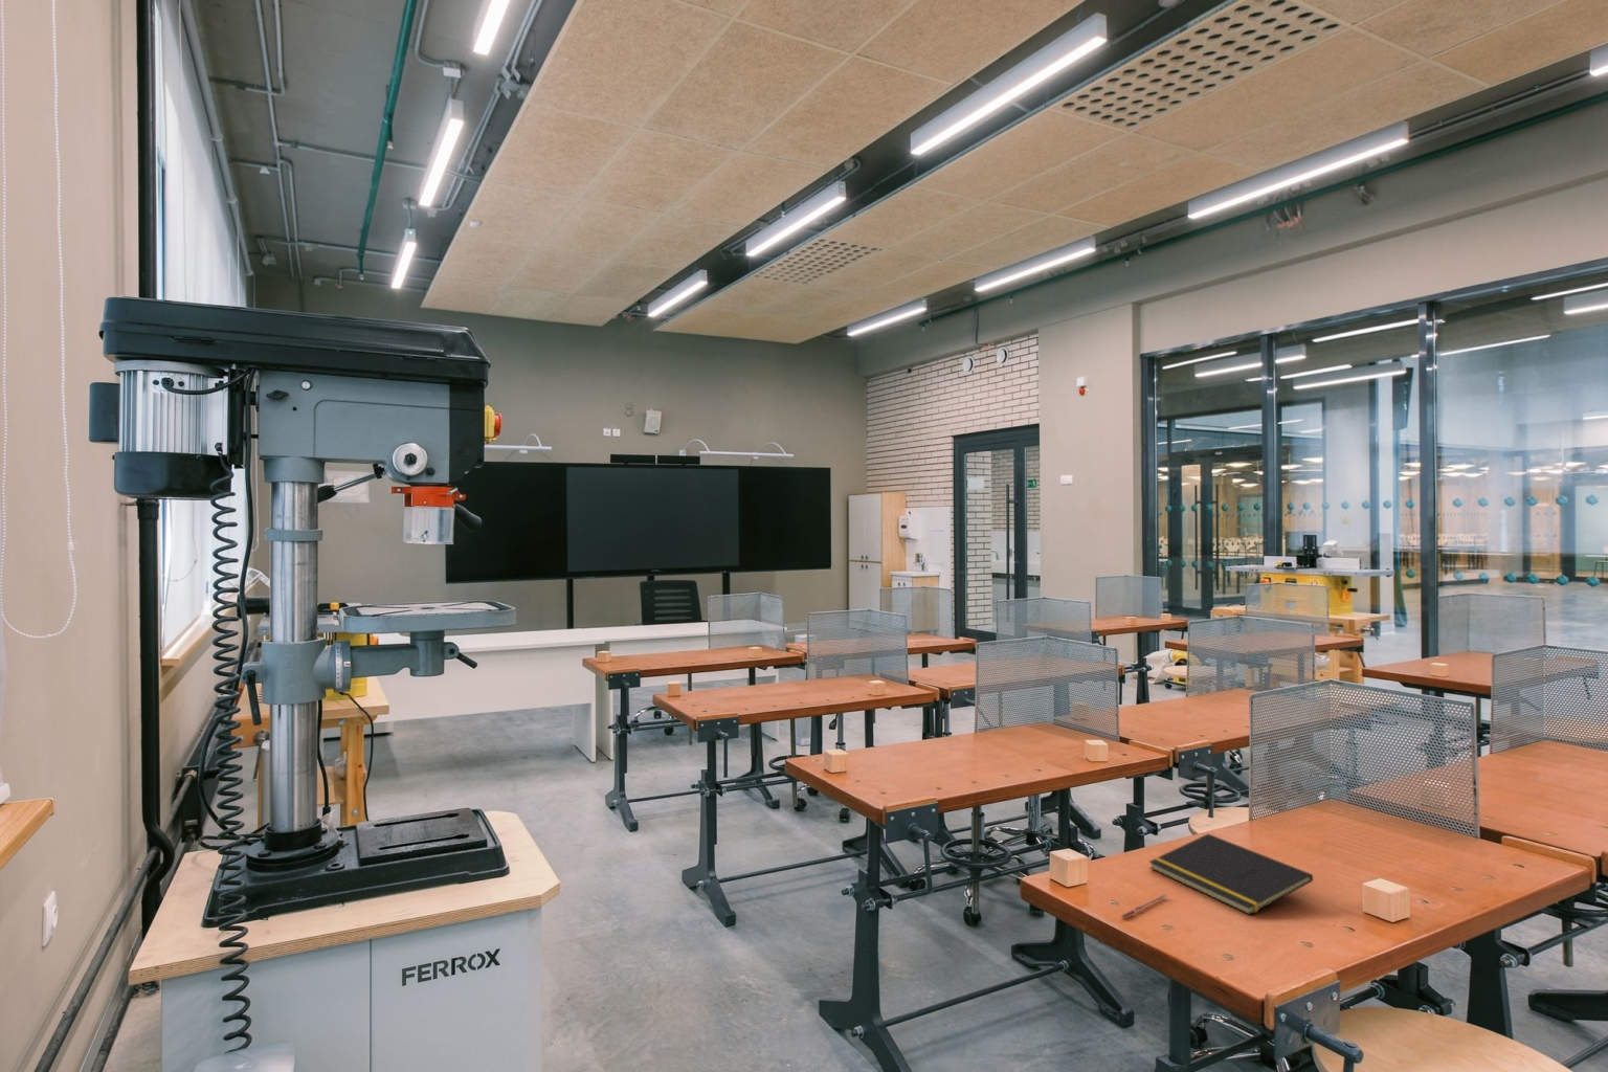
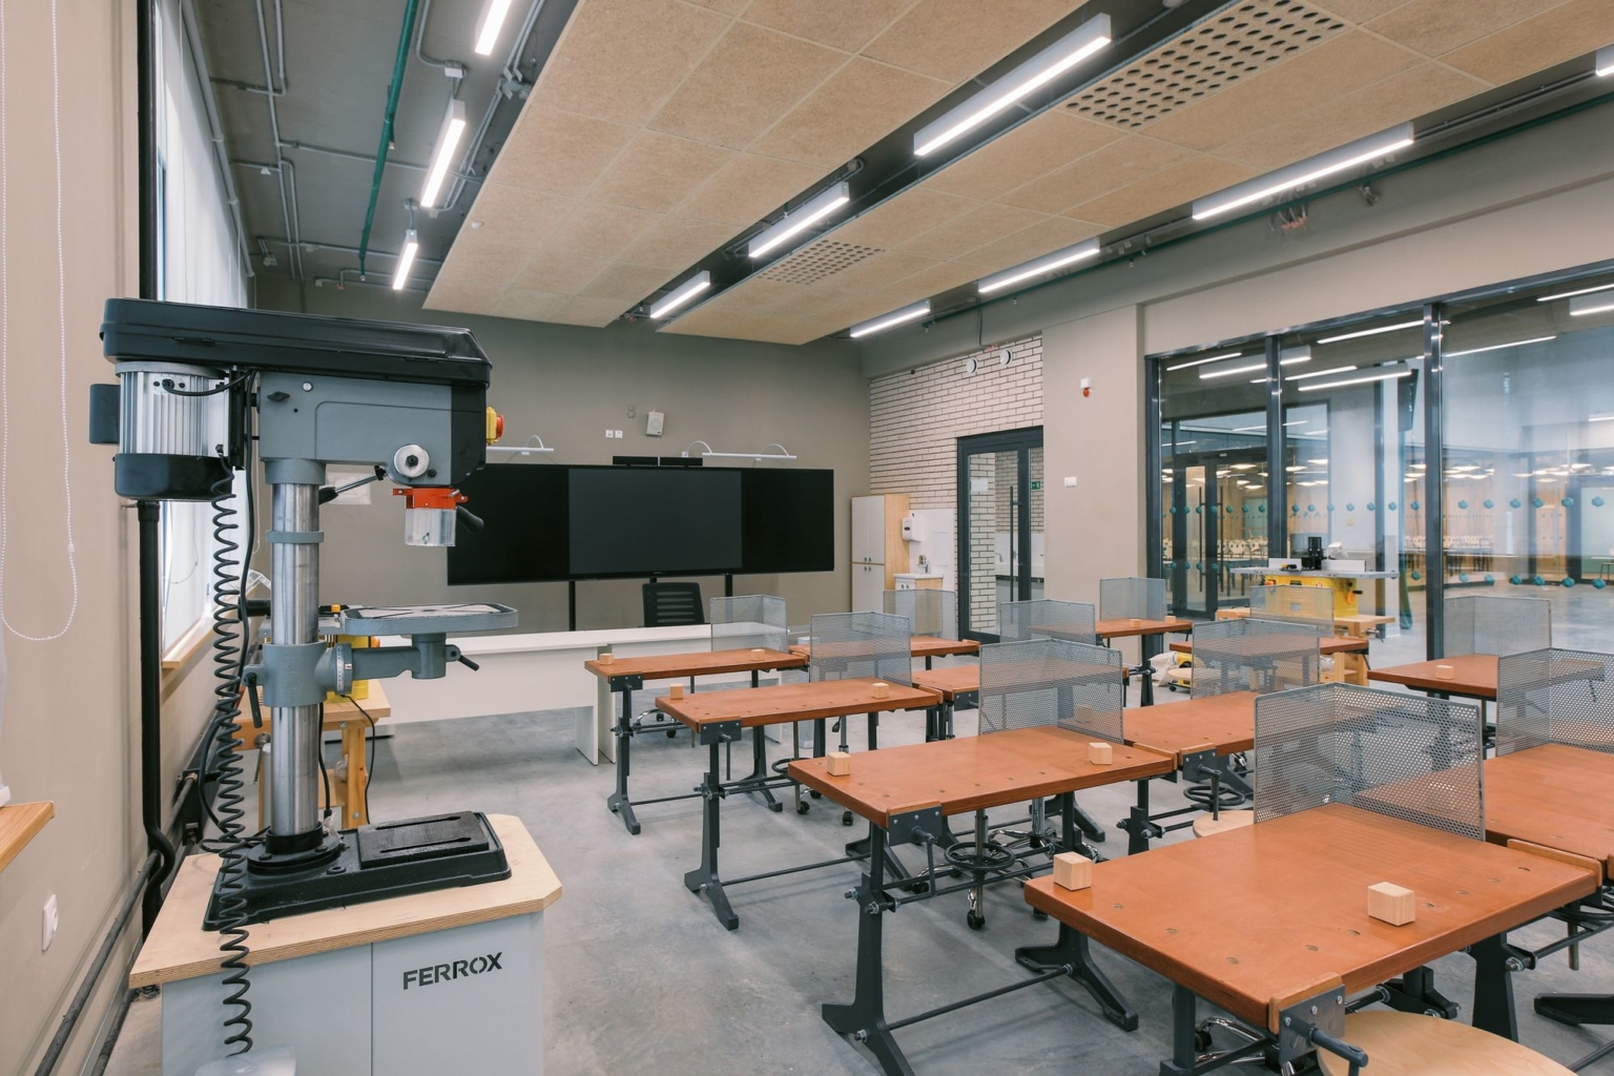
- notepad [1149,834,1314,916]
- pen [1121,893,1168,919]
